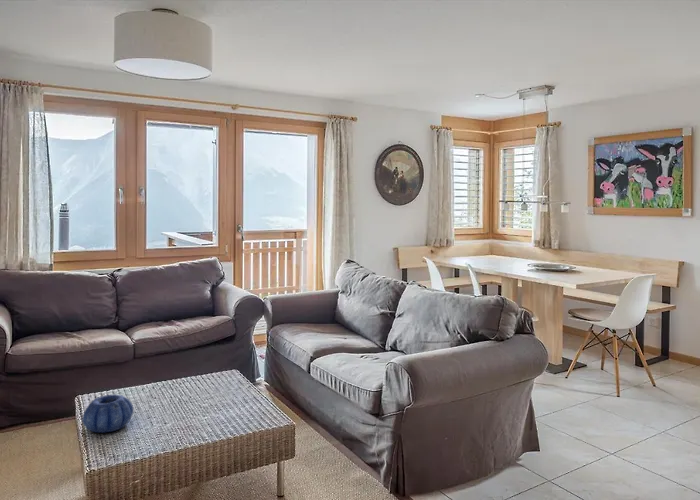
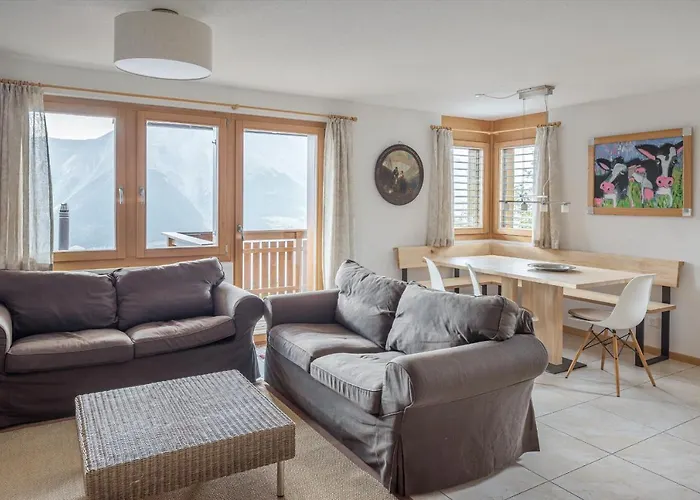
- decorative bowl [82,394,134,434]
